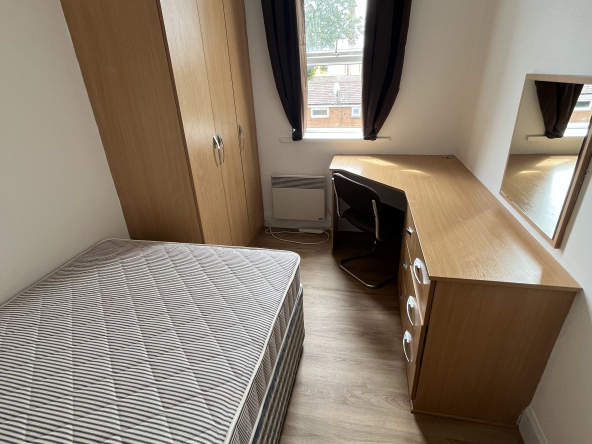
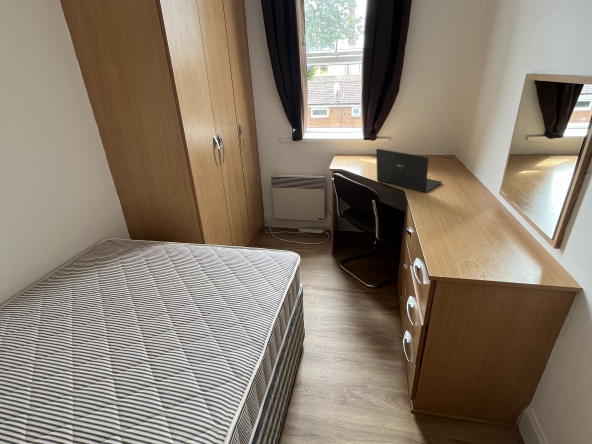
+ laptop [375,148,443,193]
